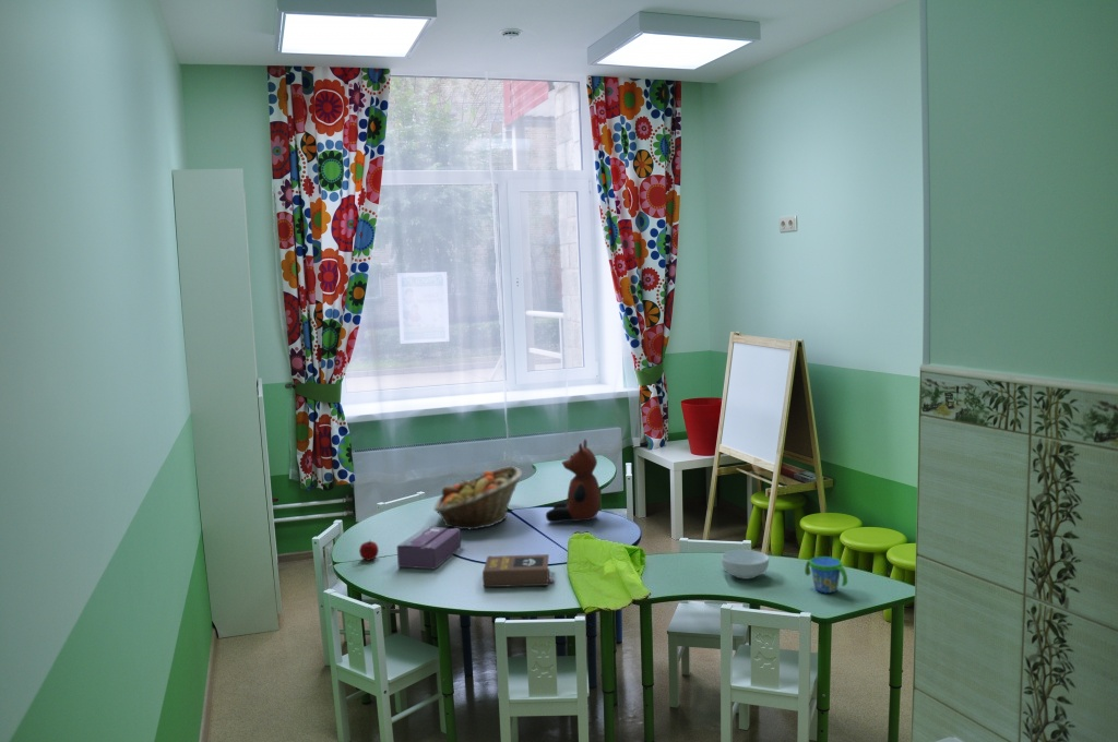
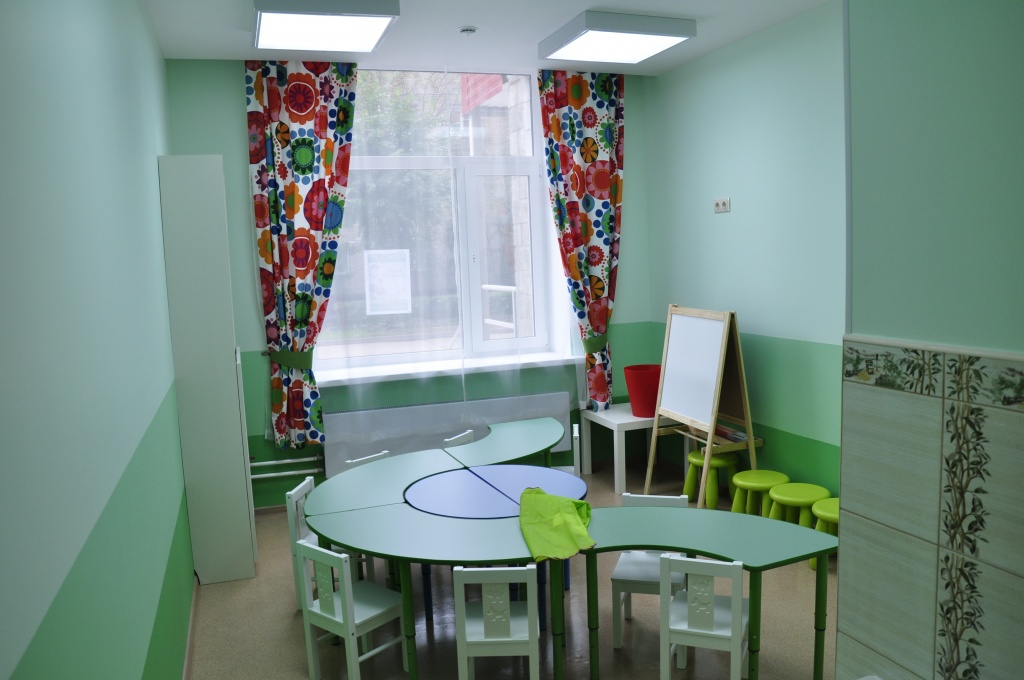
- snack cup [804,555,848,595]
- cereal bowl [721,549,770,581]
- book [481,553,555,588]
- tissue box [396,525,462,570]
- teddy bear [545,439,602,524]
- fruit basket [433,465,523,531]
- apple [358,540,380,562]
